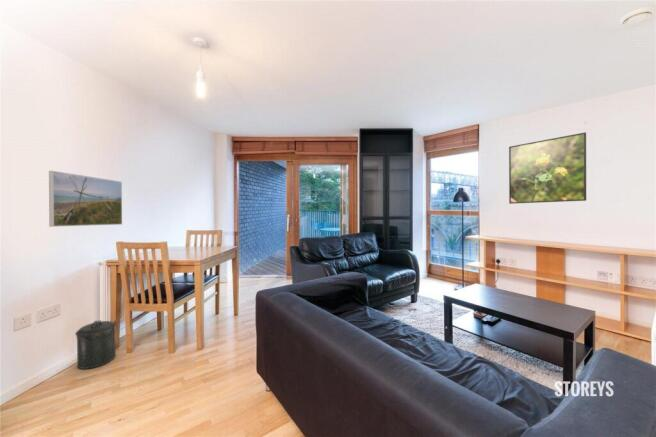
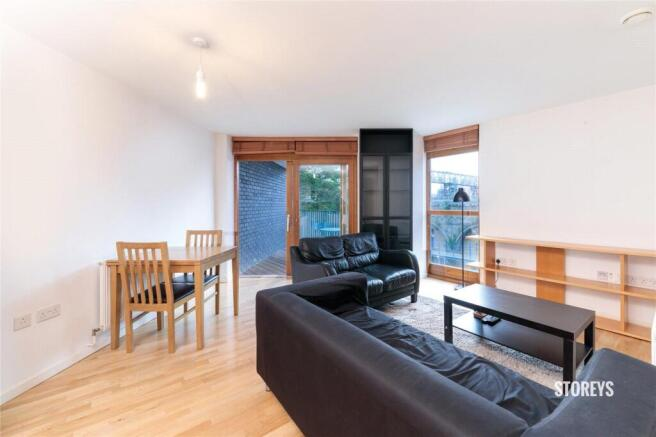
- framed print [48,170,123,228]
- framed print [508,131,587,205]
- canister [74,319,118,370]
